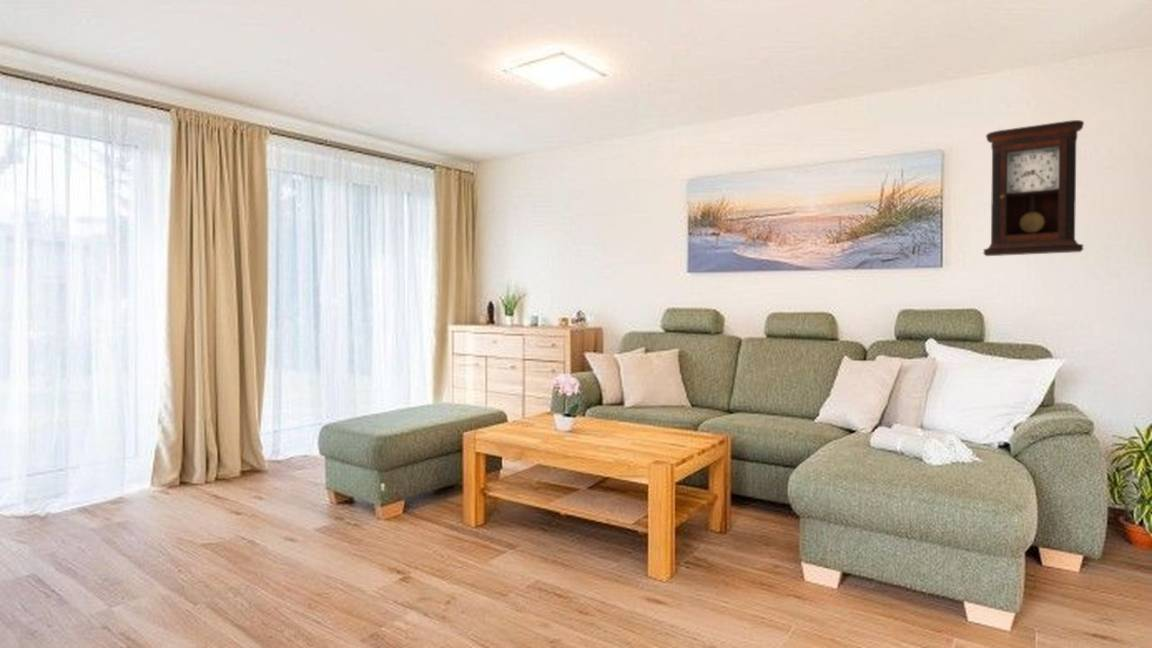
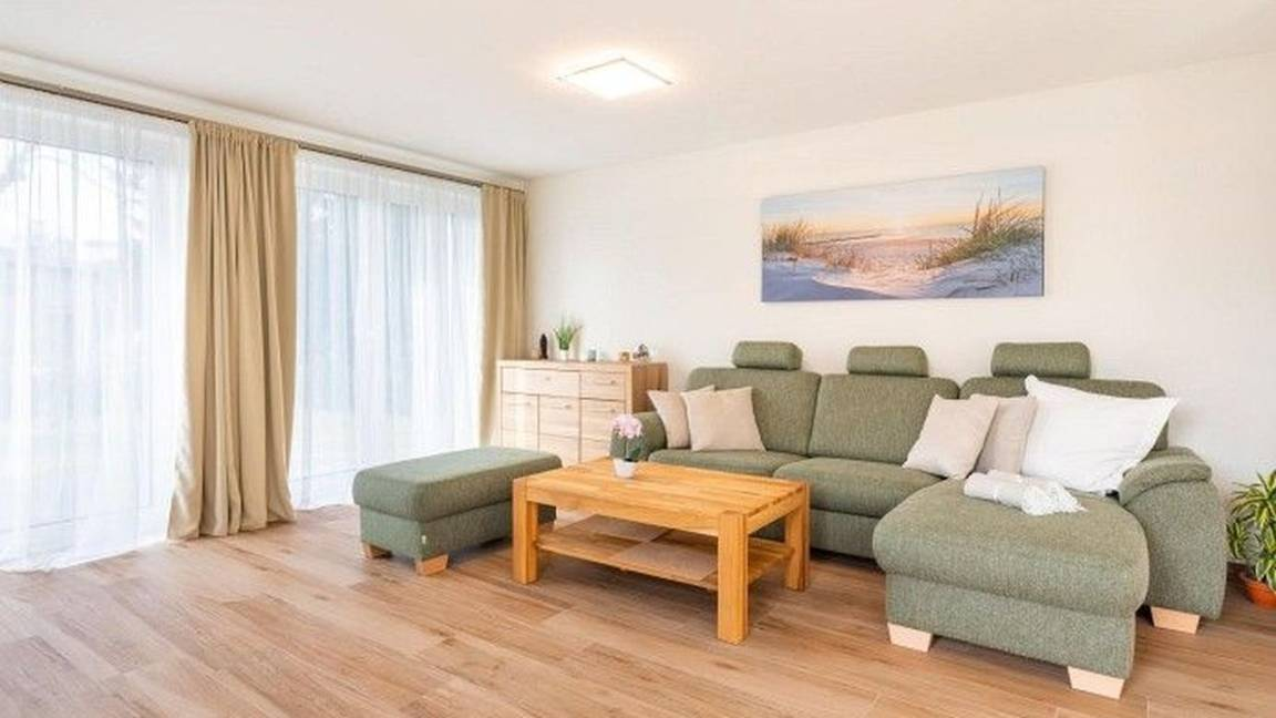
- pendulum clock [982,119,1085,257]
